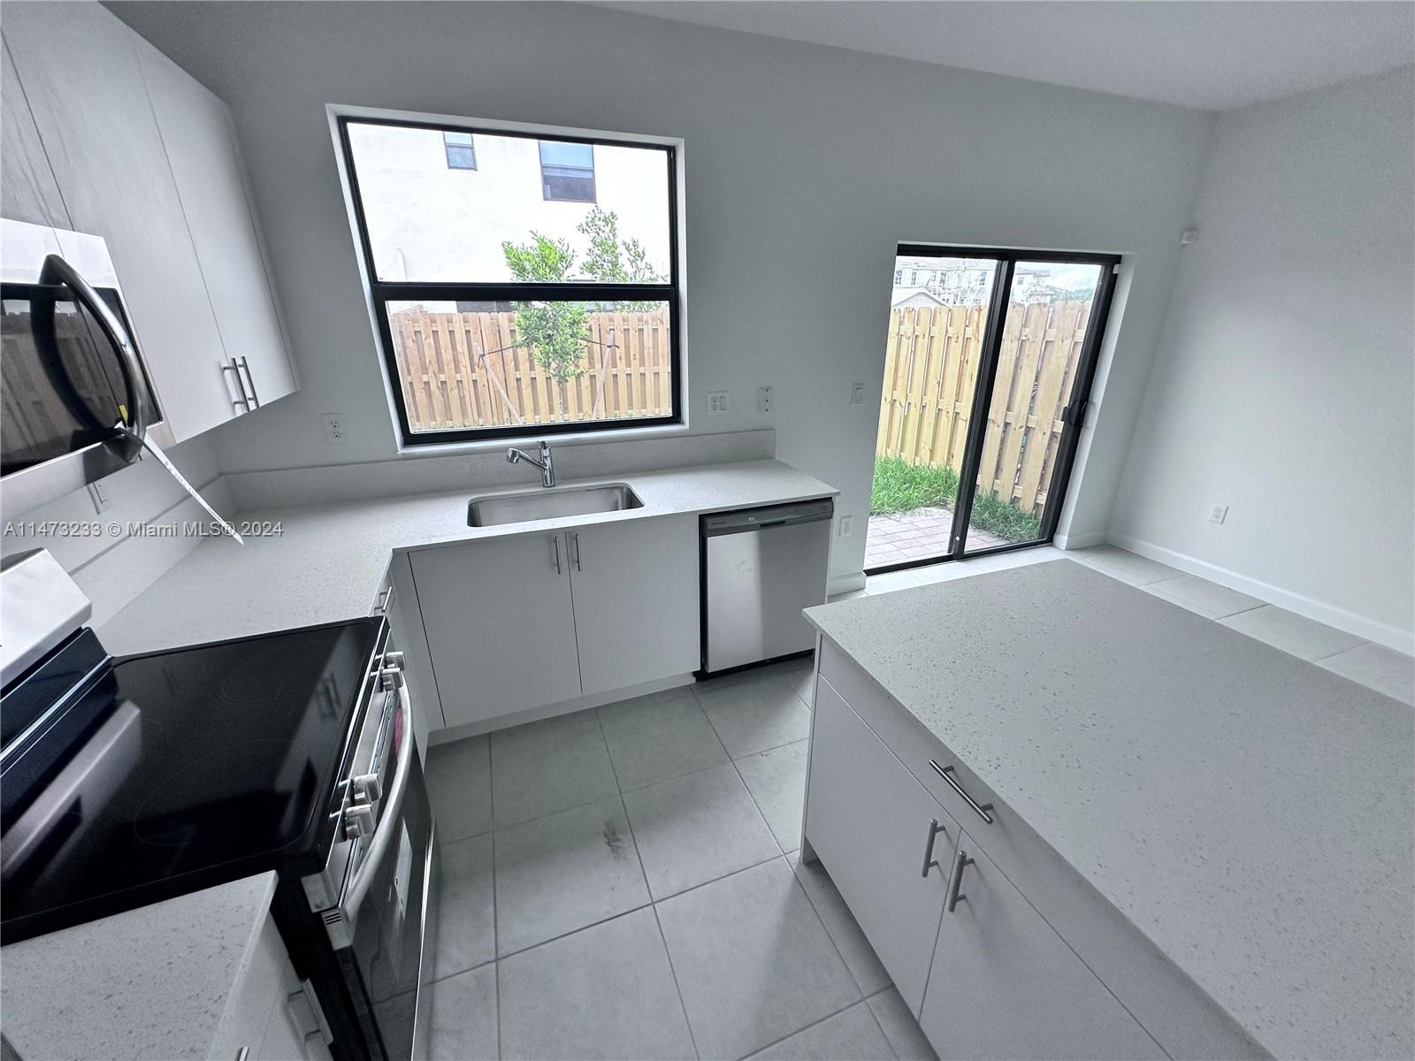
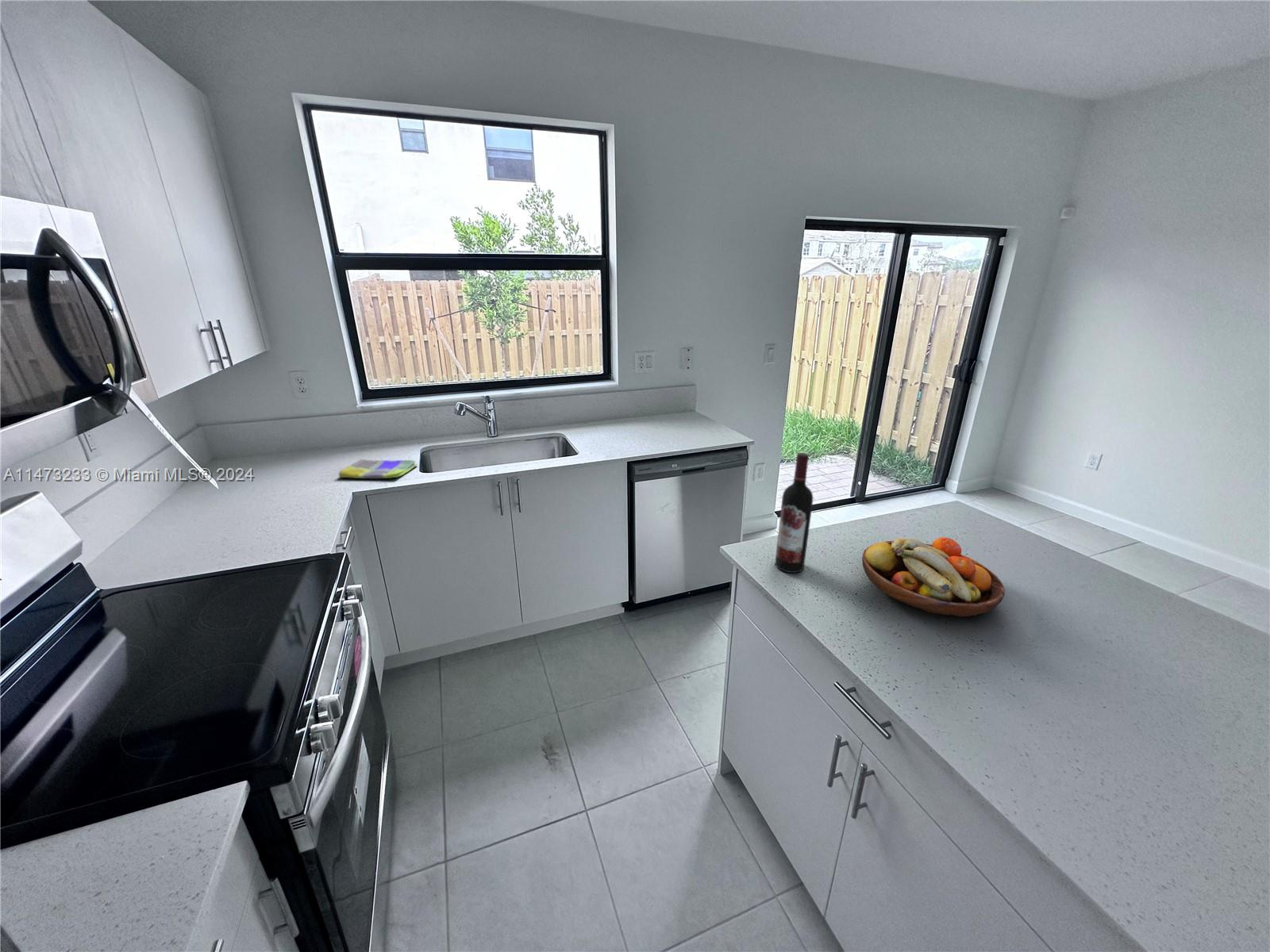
+ fruit bowl [861,536,1006,617]
+ dish towel [338,459,418,479]
+ wine bottle [774,452,814,574]
